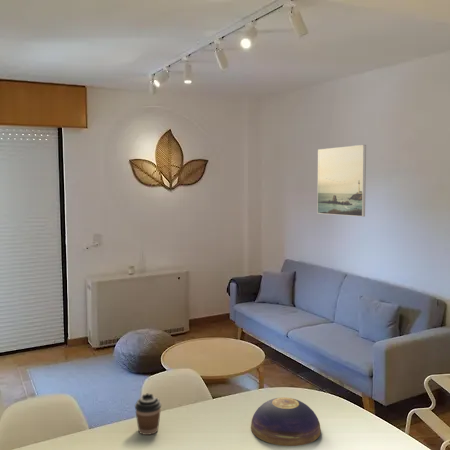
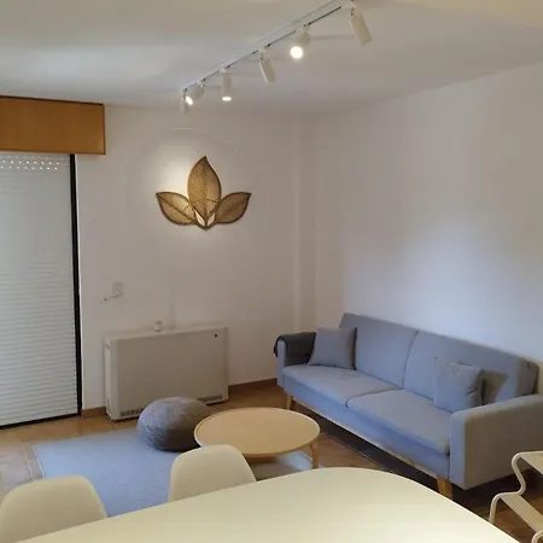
- coffee cup [134,392,162,436]
- decorative bowl [250,396,322,447]
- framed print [316,144,367,217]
